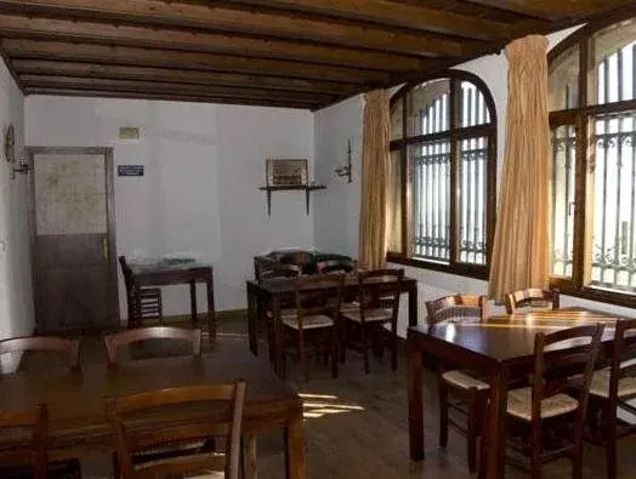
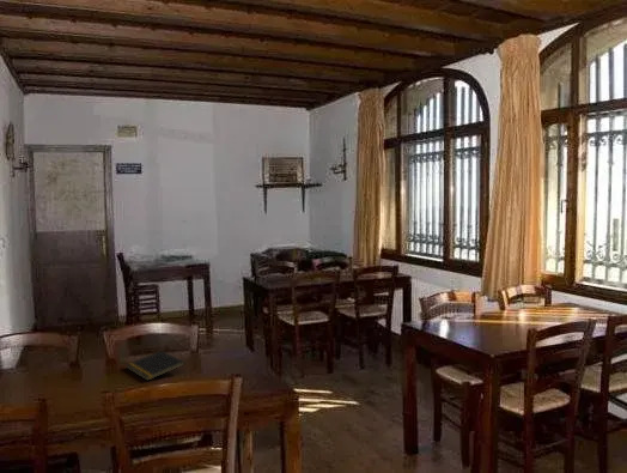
+ notepad [124,350,185,382]
